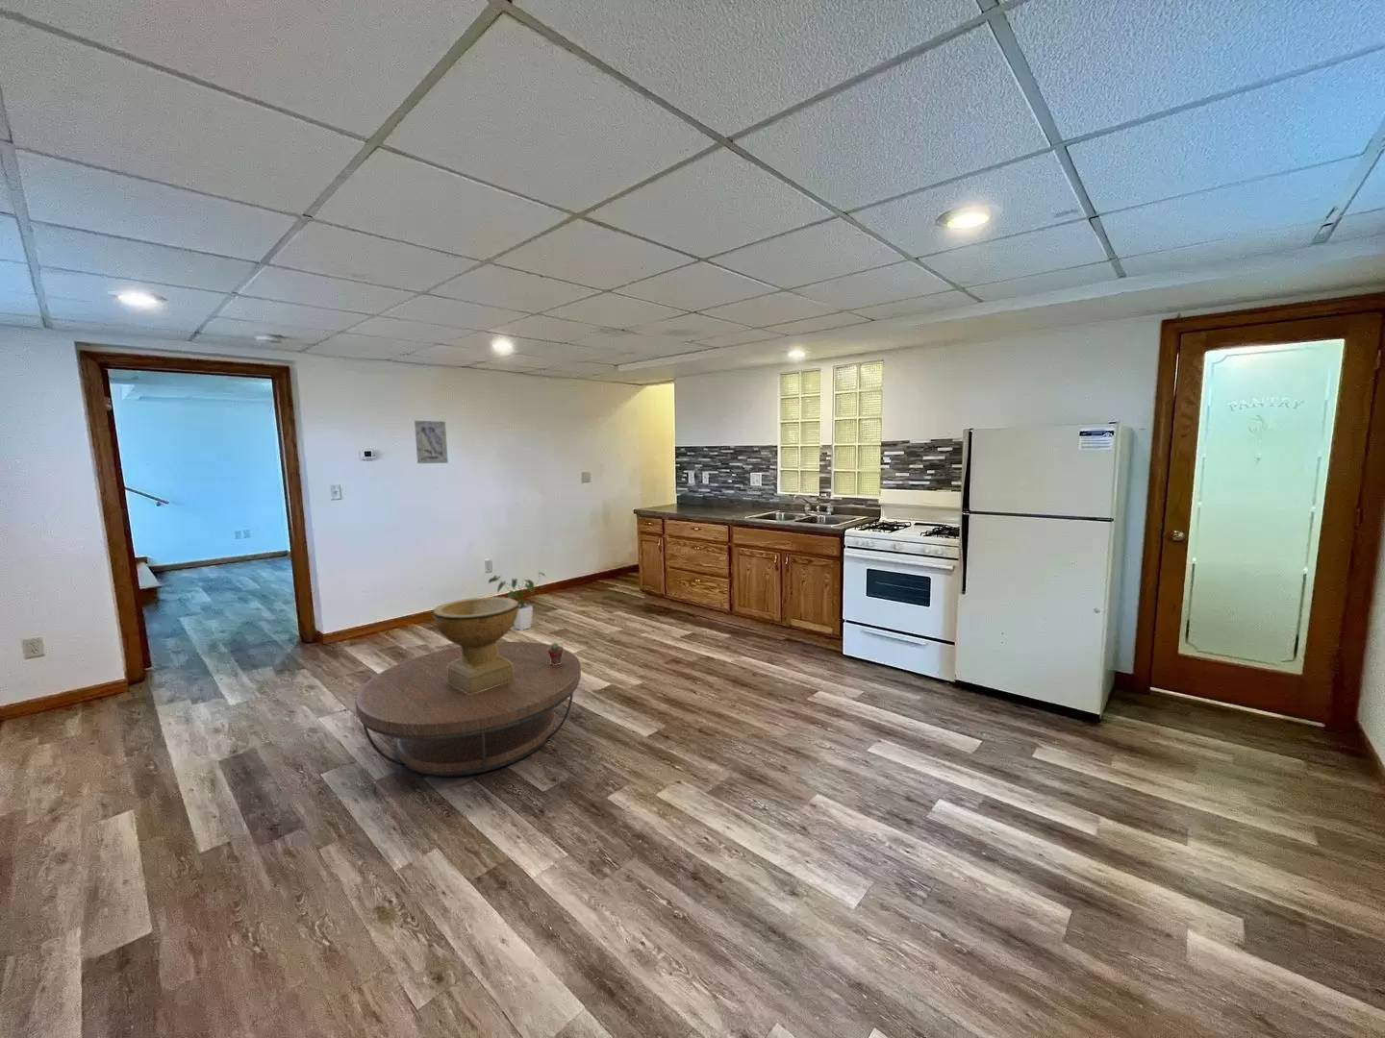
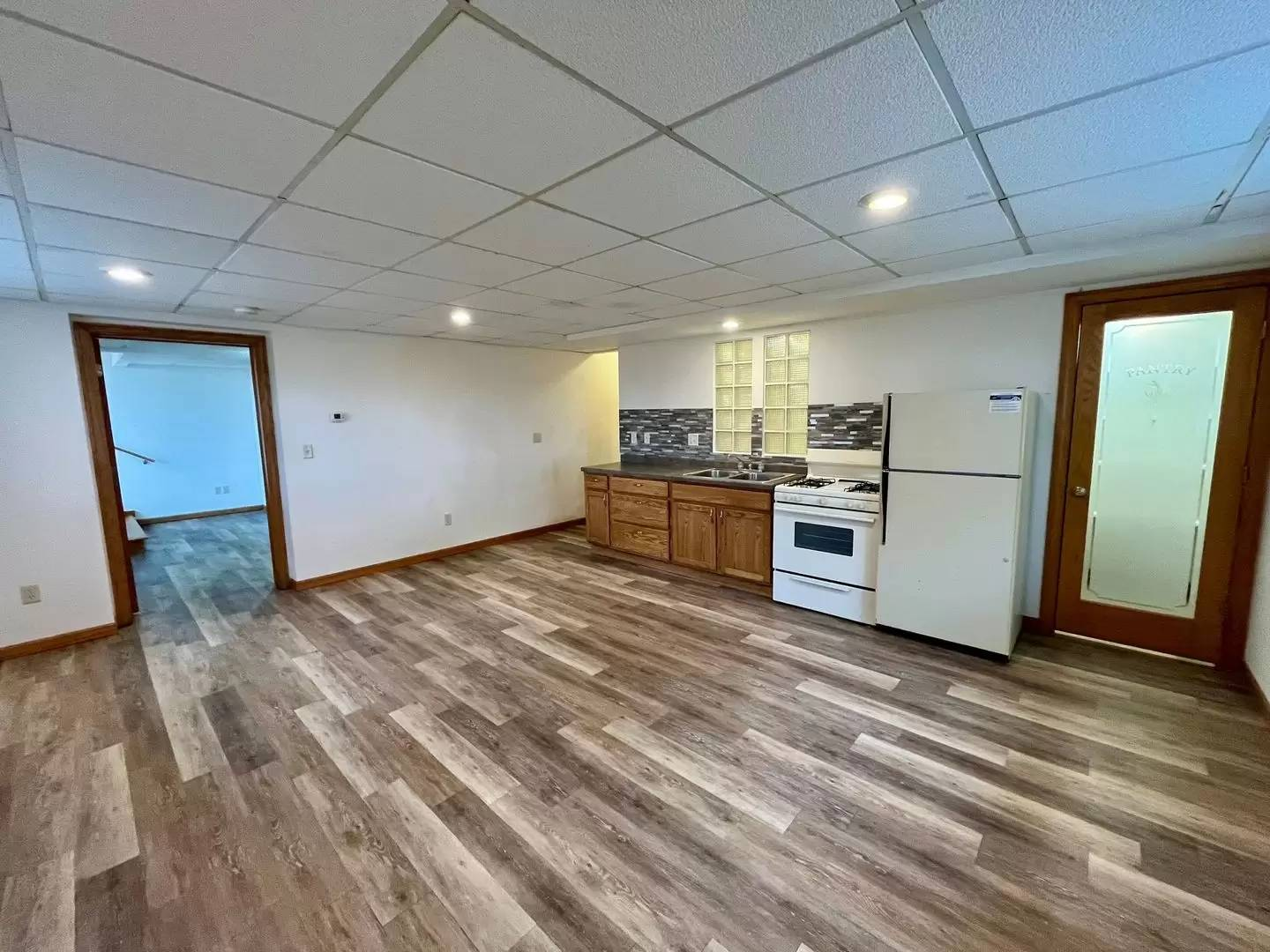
- wall art [413,420,449,464]
- potted succulent [547,642,565,665]
- decorative bowl [432,596,519,695]
- coffee table [354,641,582,777]
- house plant [487,571,546,631]
